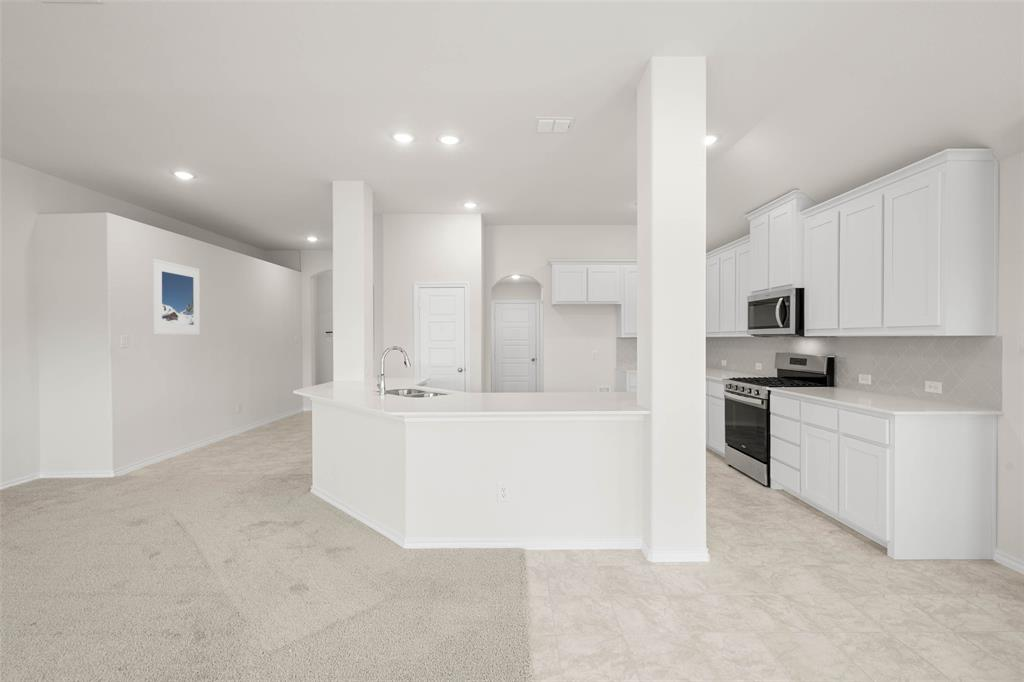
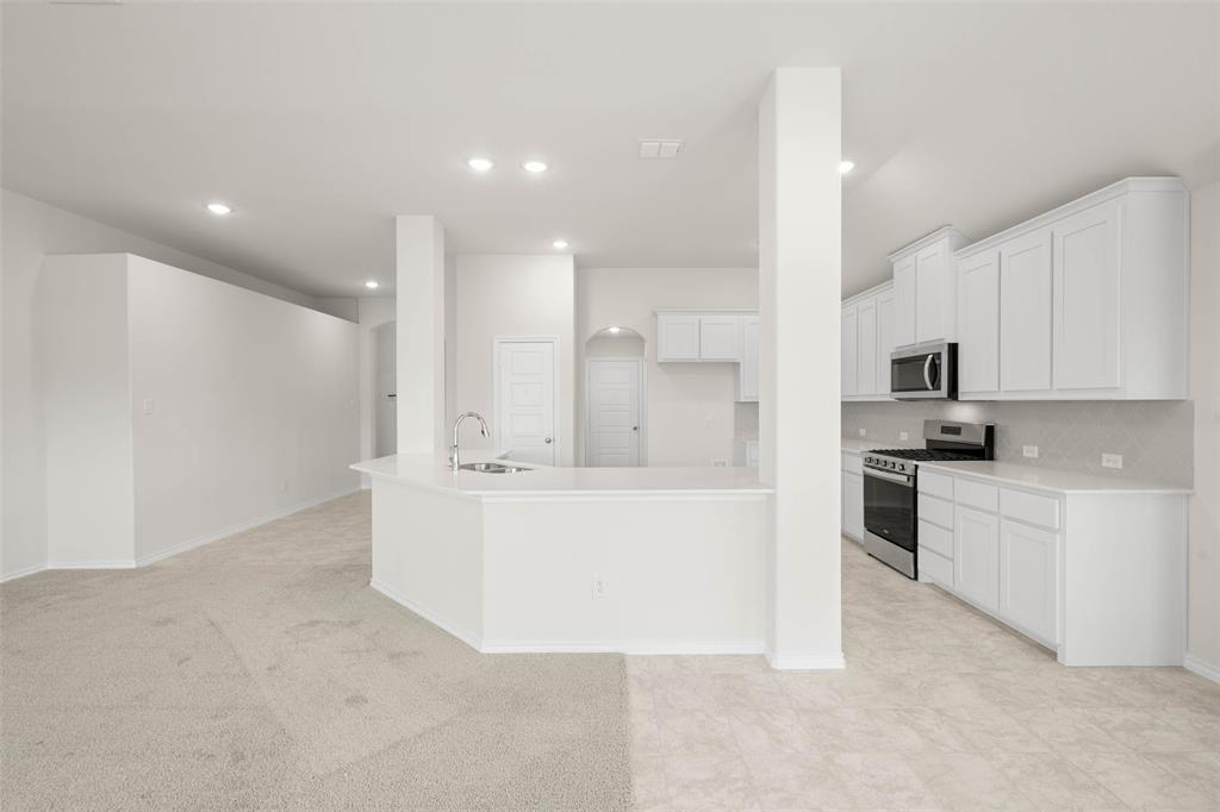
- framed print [152,258,201,336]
